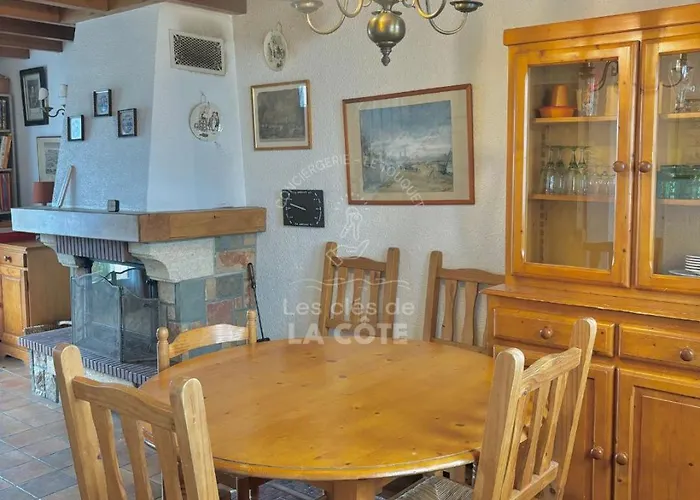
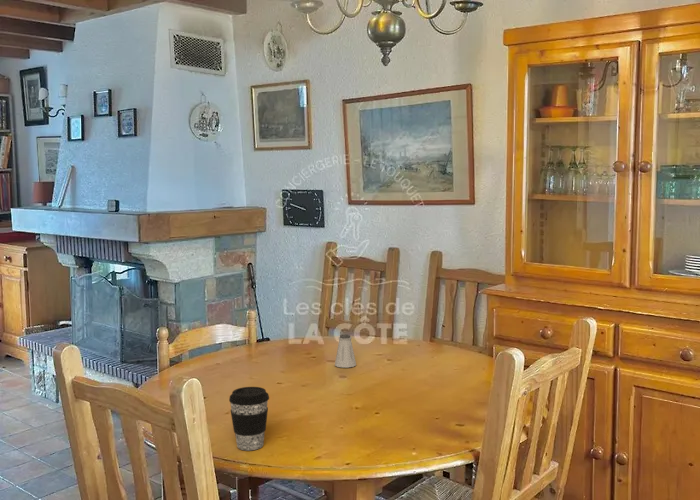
+ coffee cup [228,386,270,451]
+ saltshaker [334,333,357,369]
